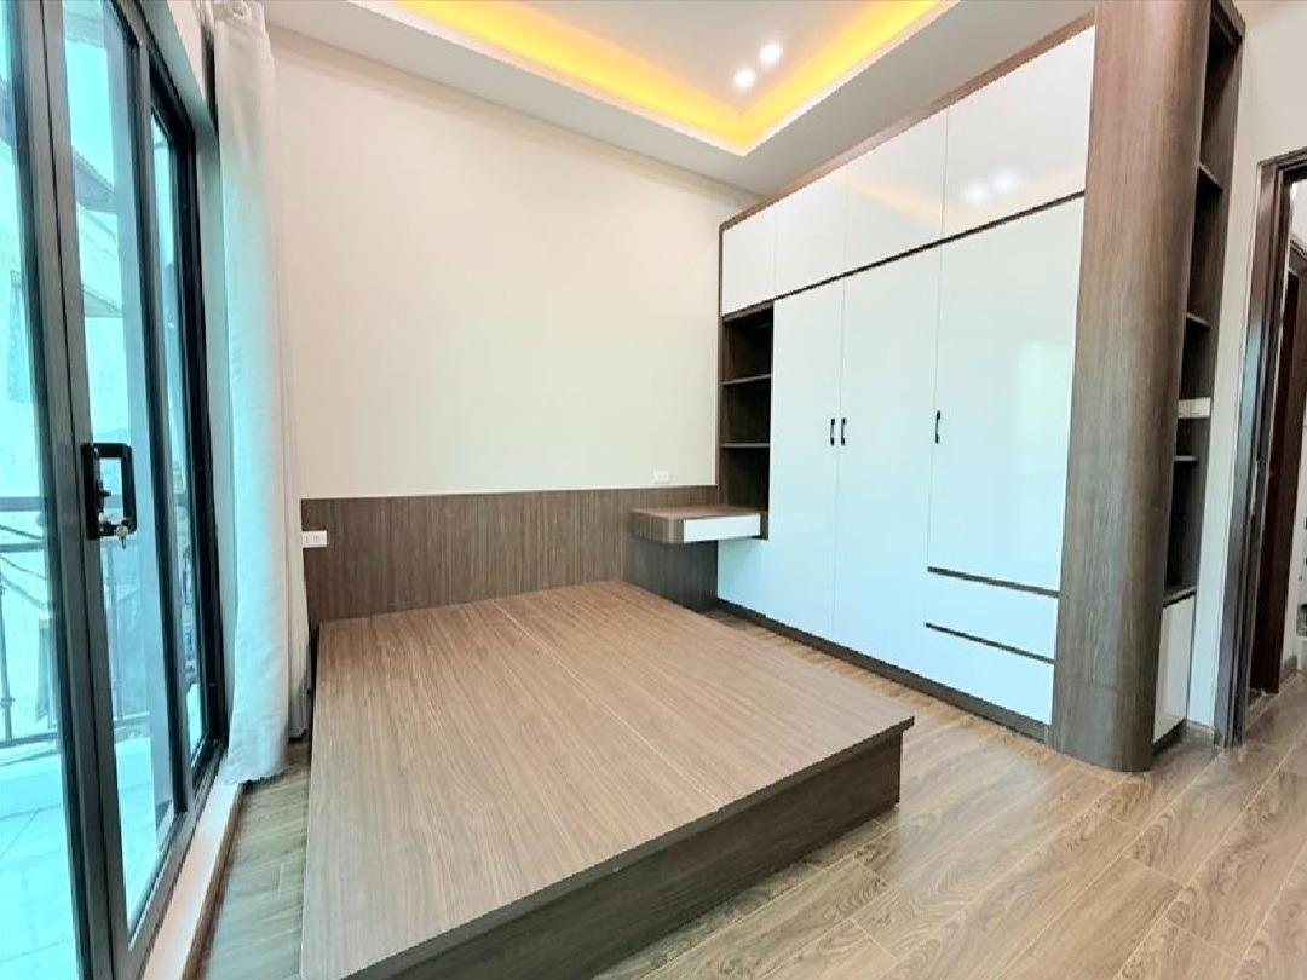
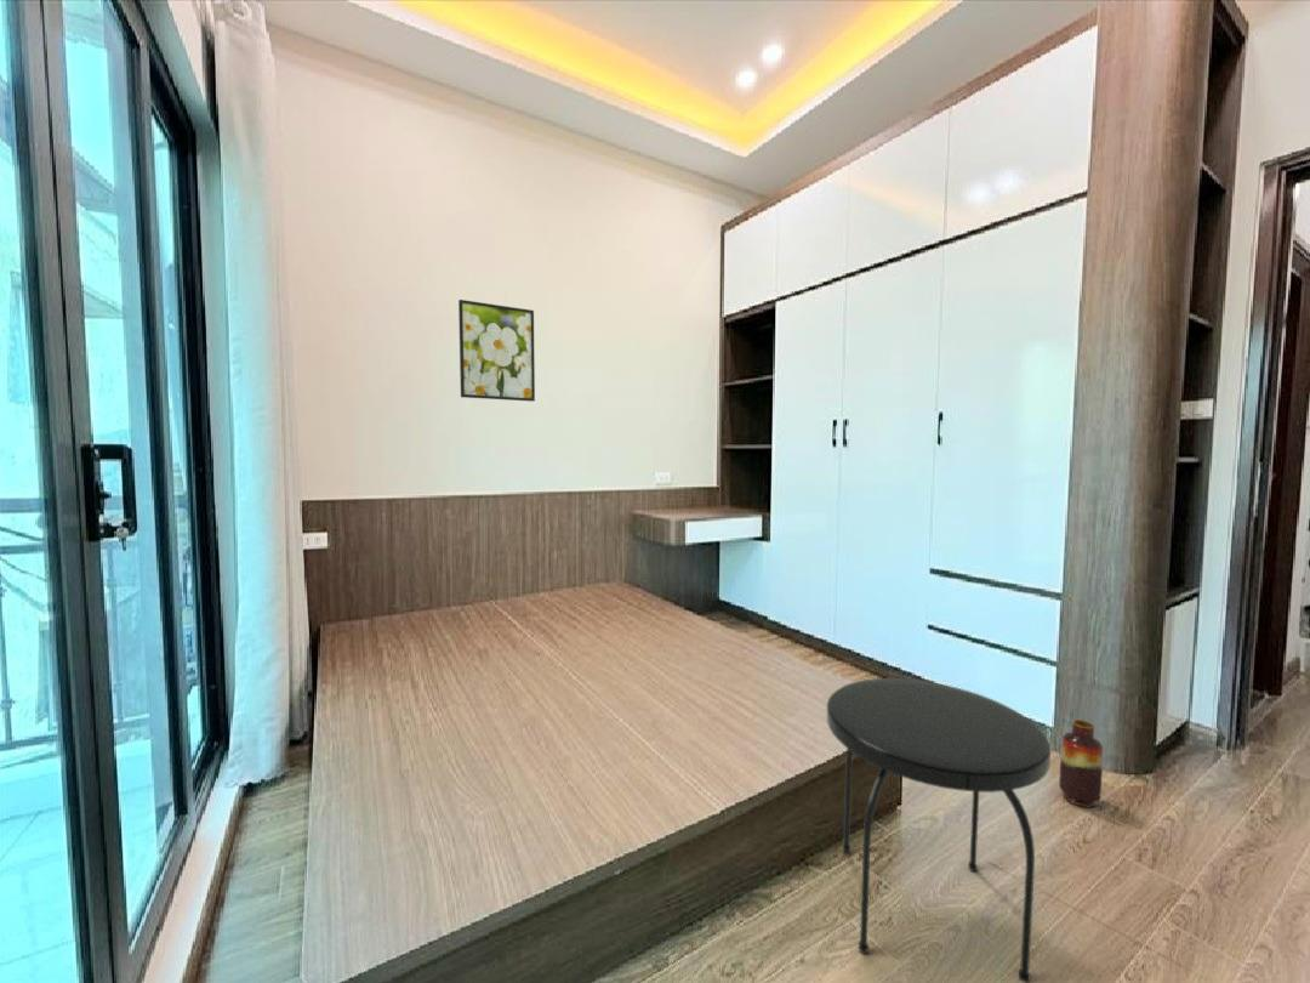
+ vase [1058,718,1105,809]
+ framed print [457,299,536,403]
+ side table [826,677,1052,983]
